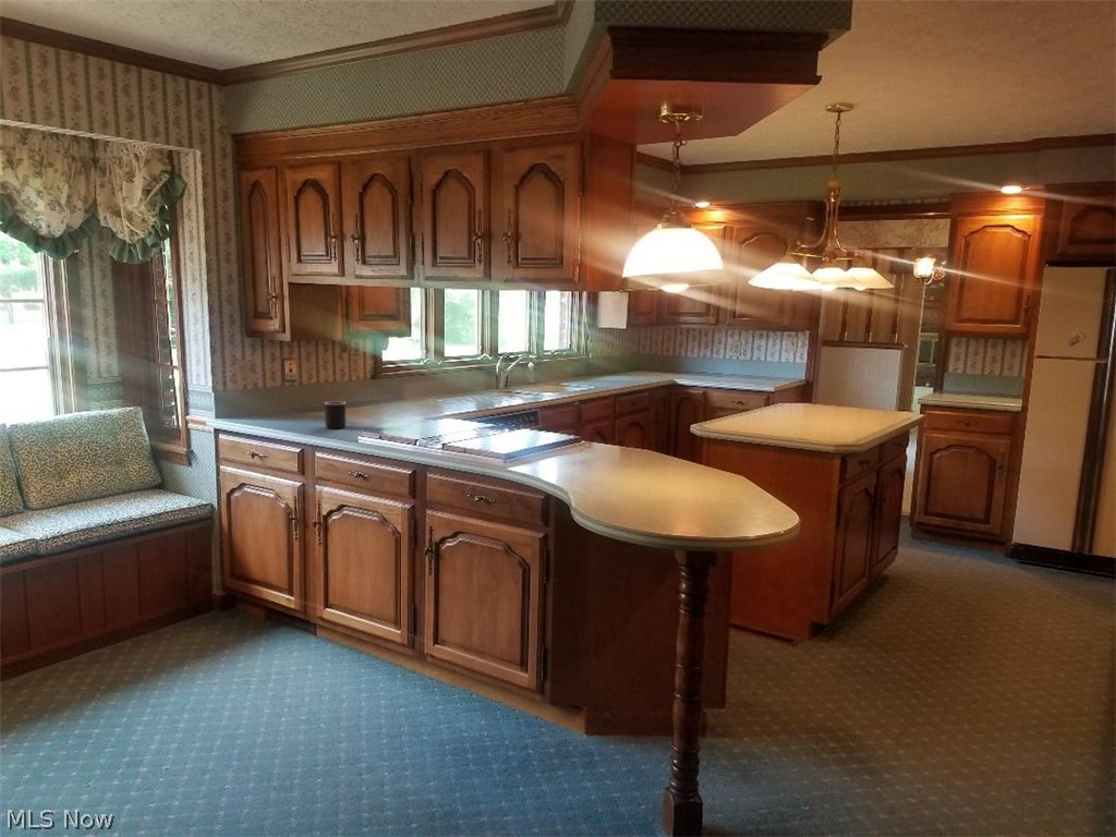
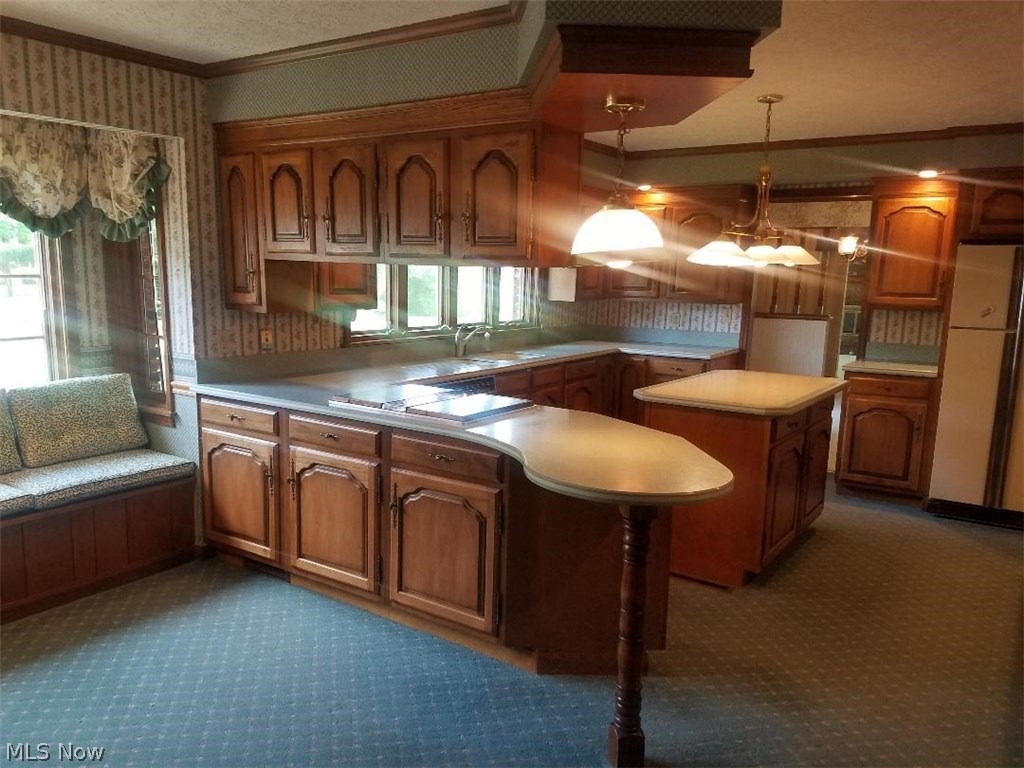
- mug [324,400,347,429]
